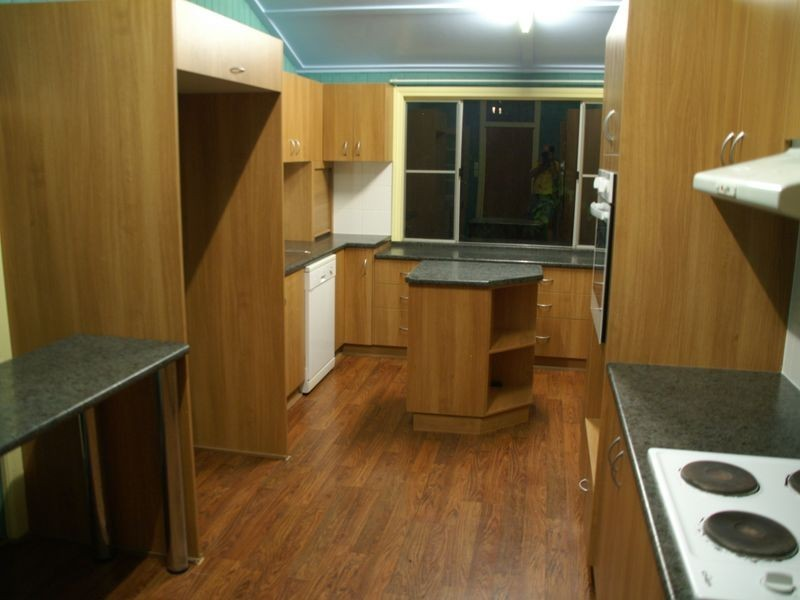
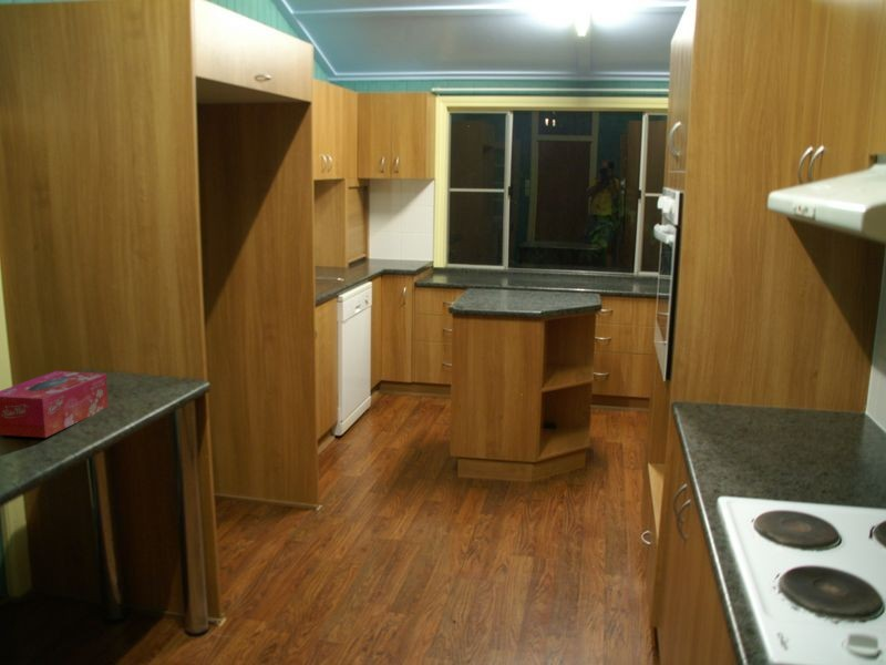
+ tissue box [0,370,110,439]
